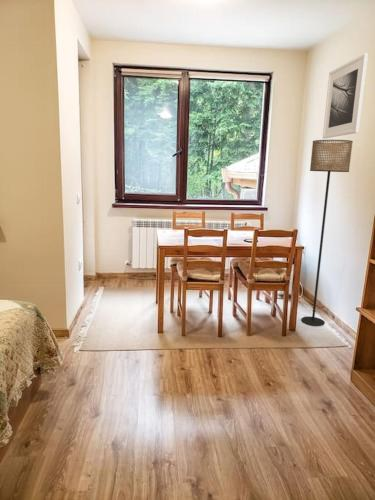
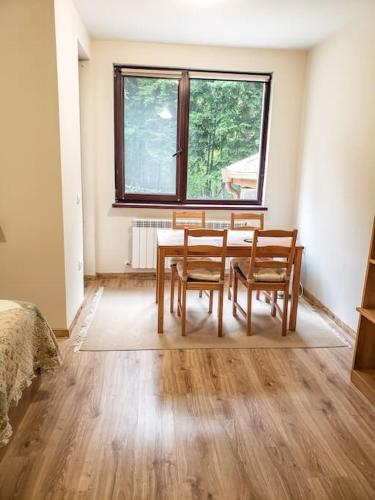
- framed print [322,52,369,140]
- floor lamp [300,139,354,327]
